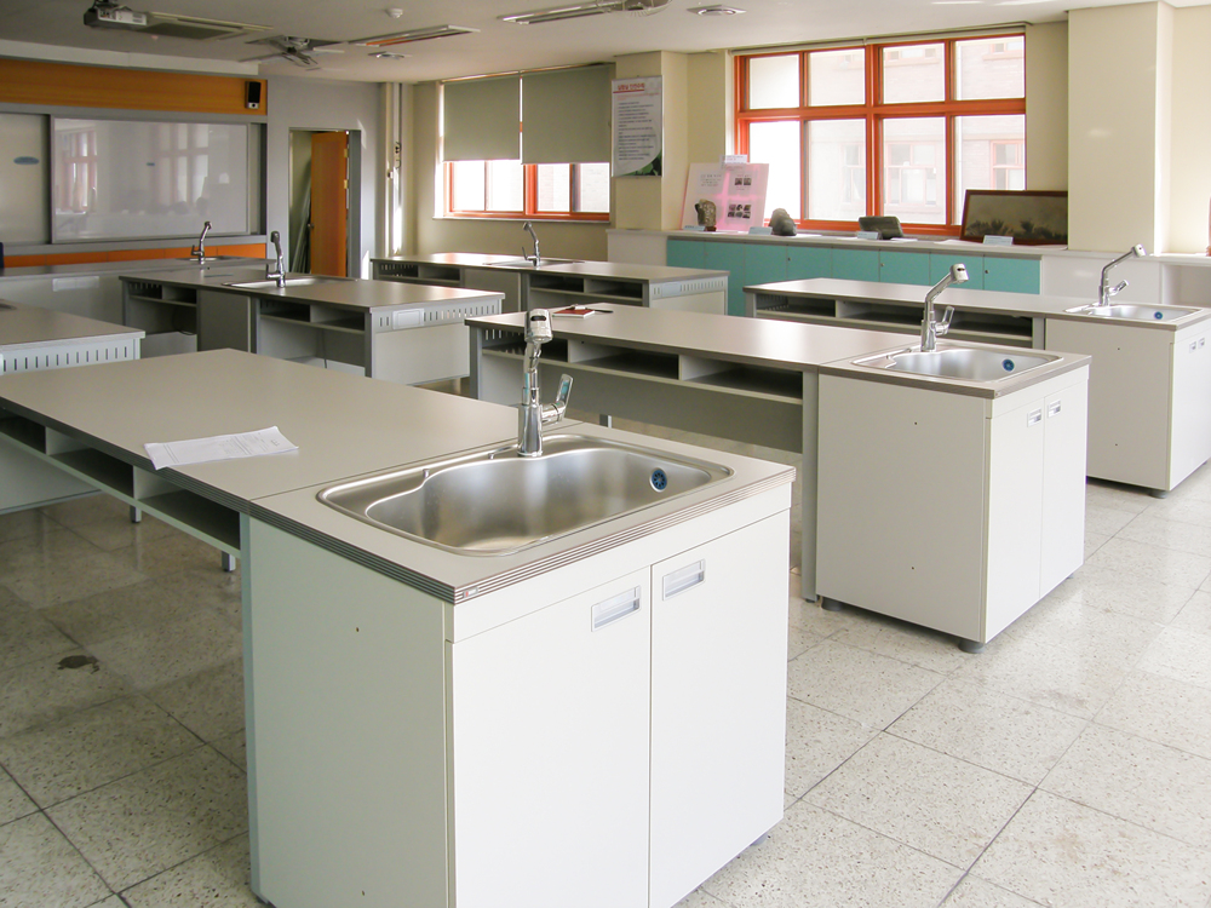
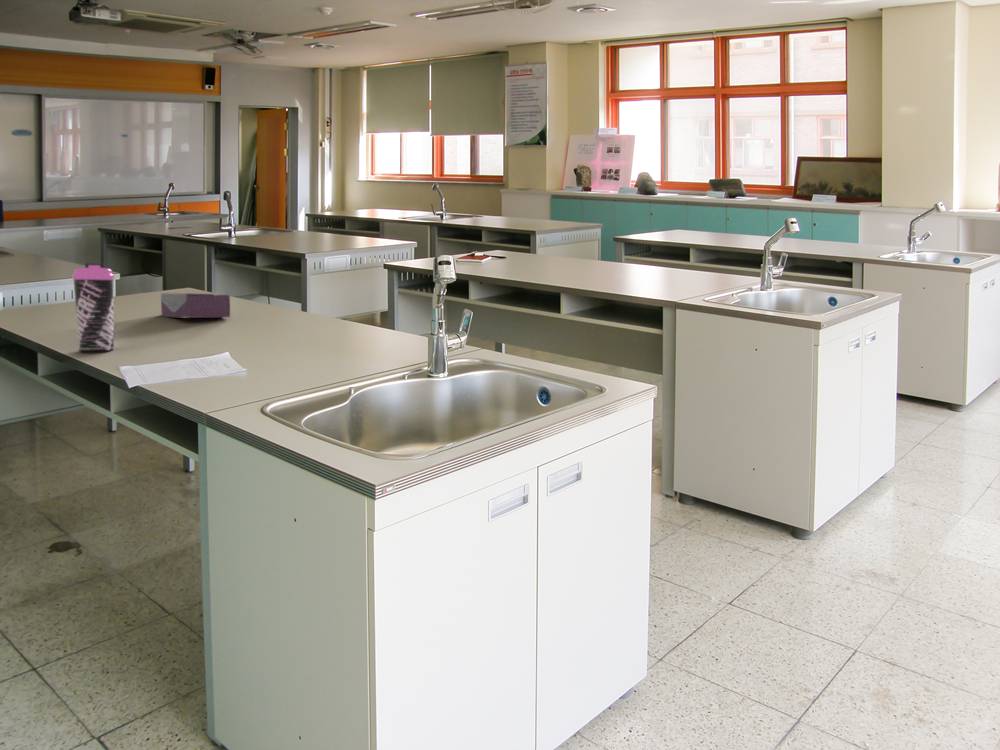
+ water bottle [71,262,116,352]
+ tissue box [160,292,231,319]
